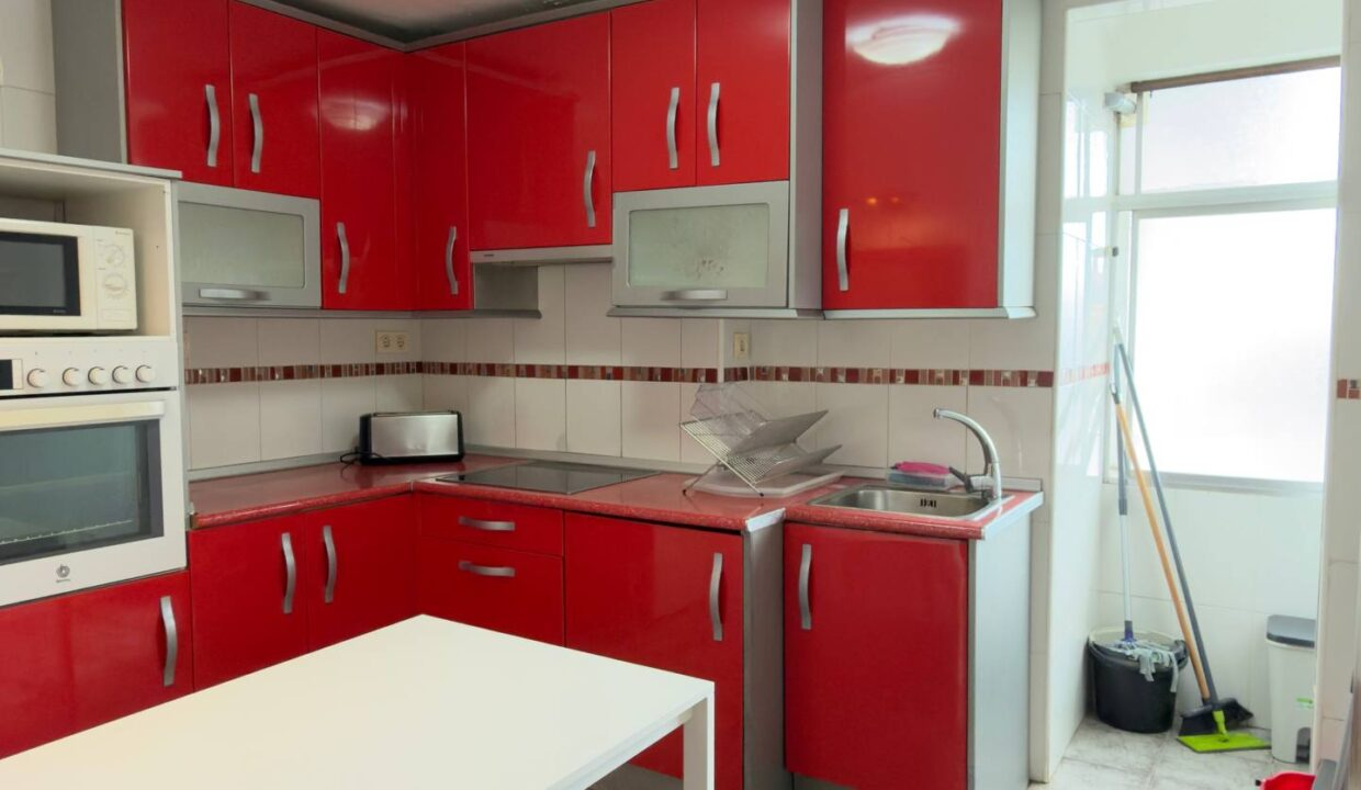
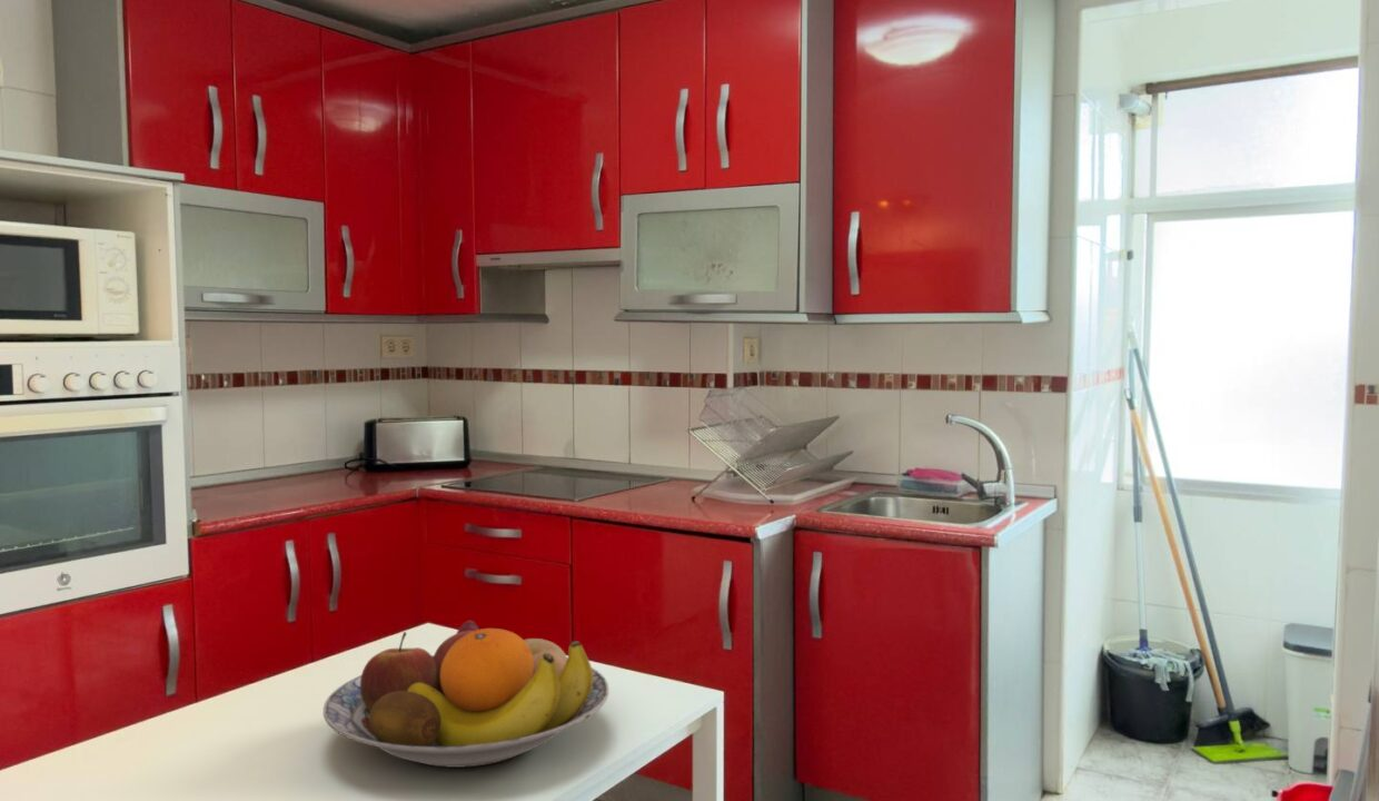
+ fruit bowl [323,620,611,769]
